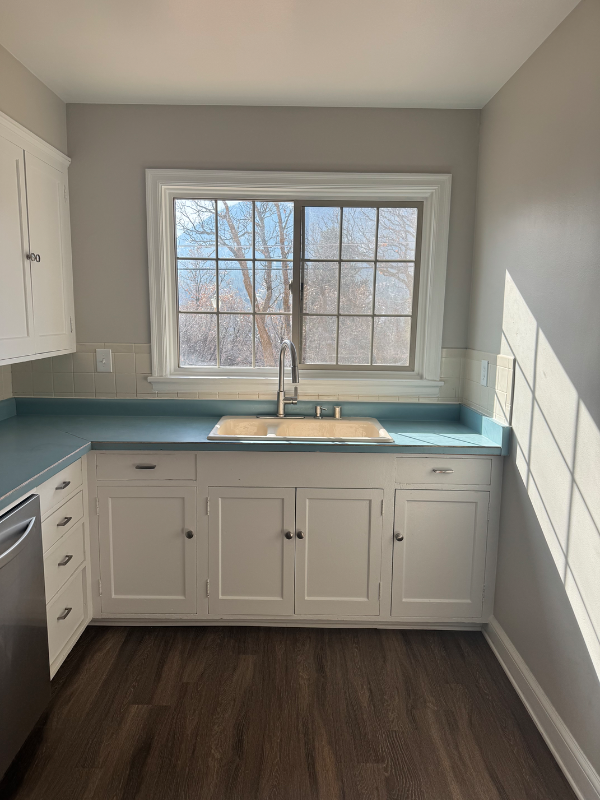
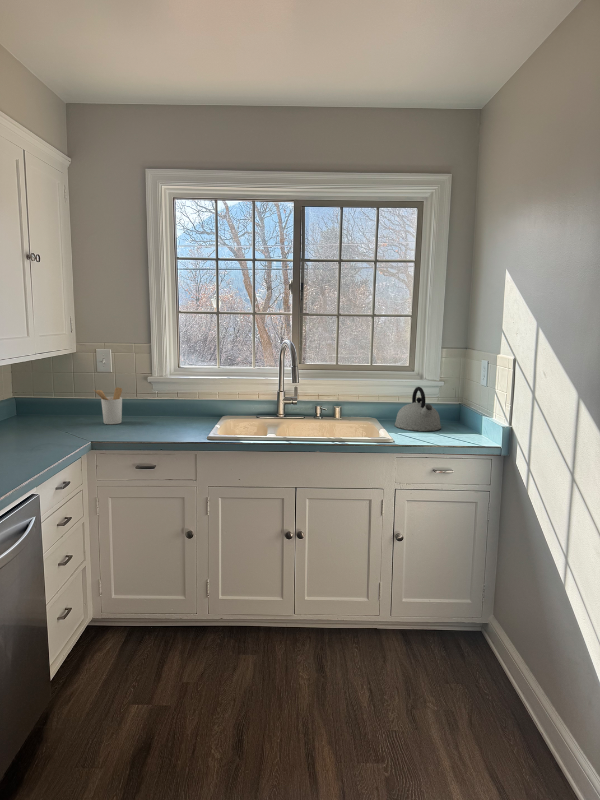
+ utensil holder [93,387,123,425]
+ kettle [394,386,442,432]
